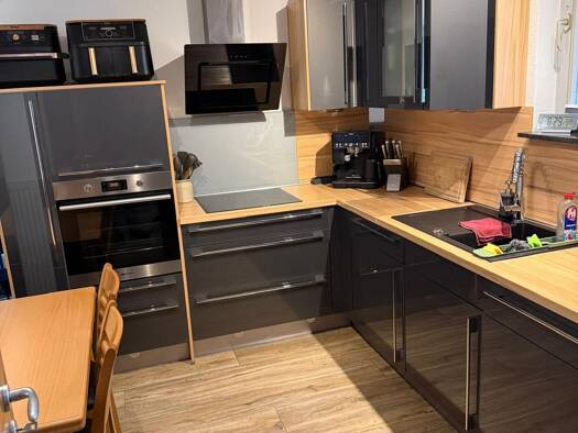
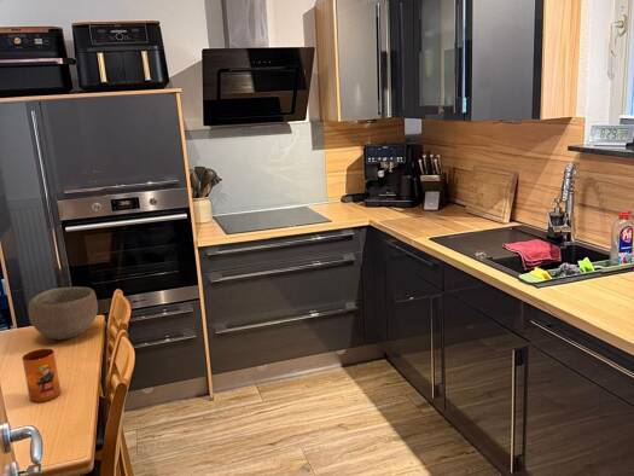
+ mug [21,348,62,404]
+ bowl [28,286,99,341]
